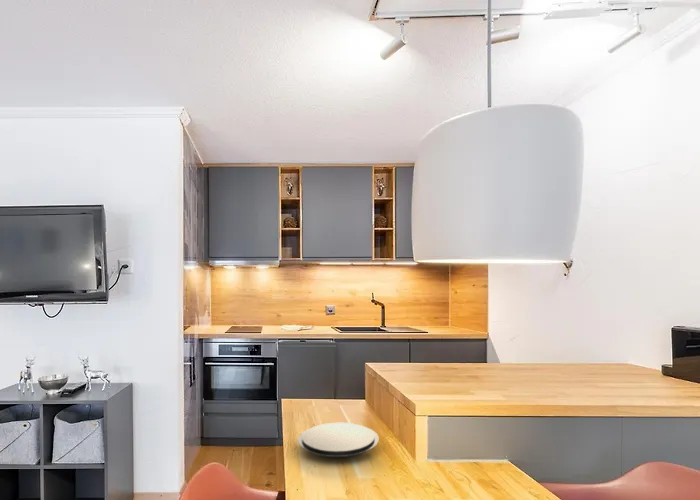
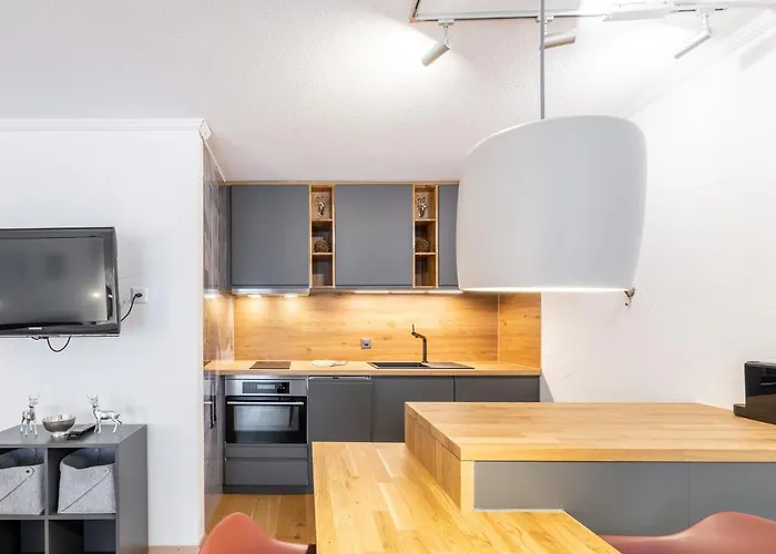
- plate [297,422,380,458]
